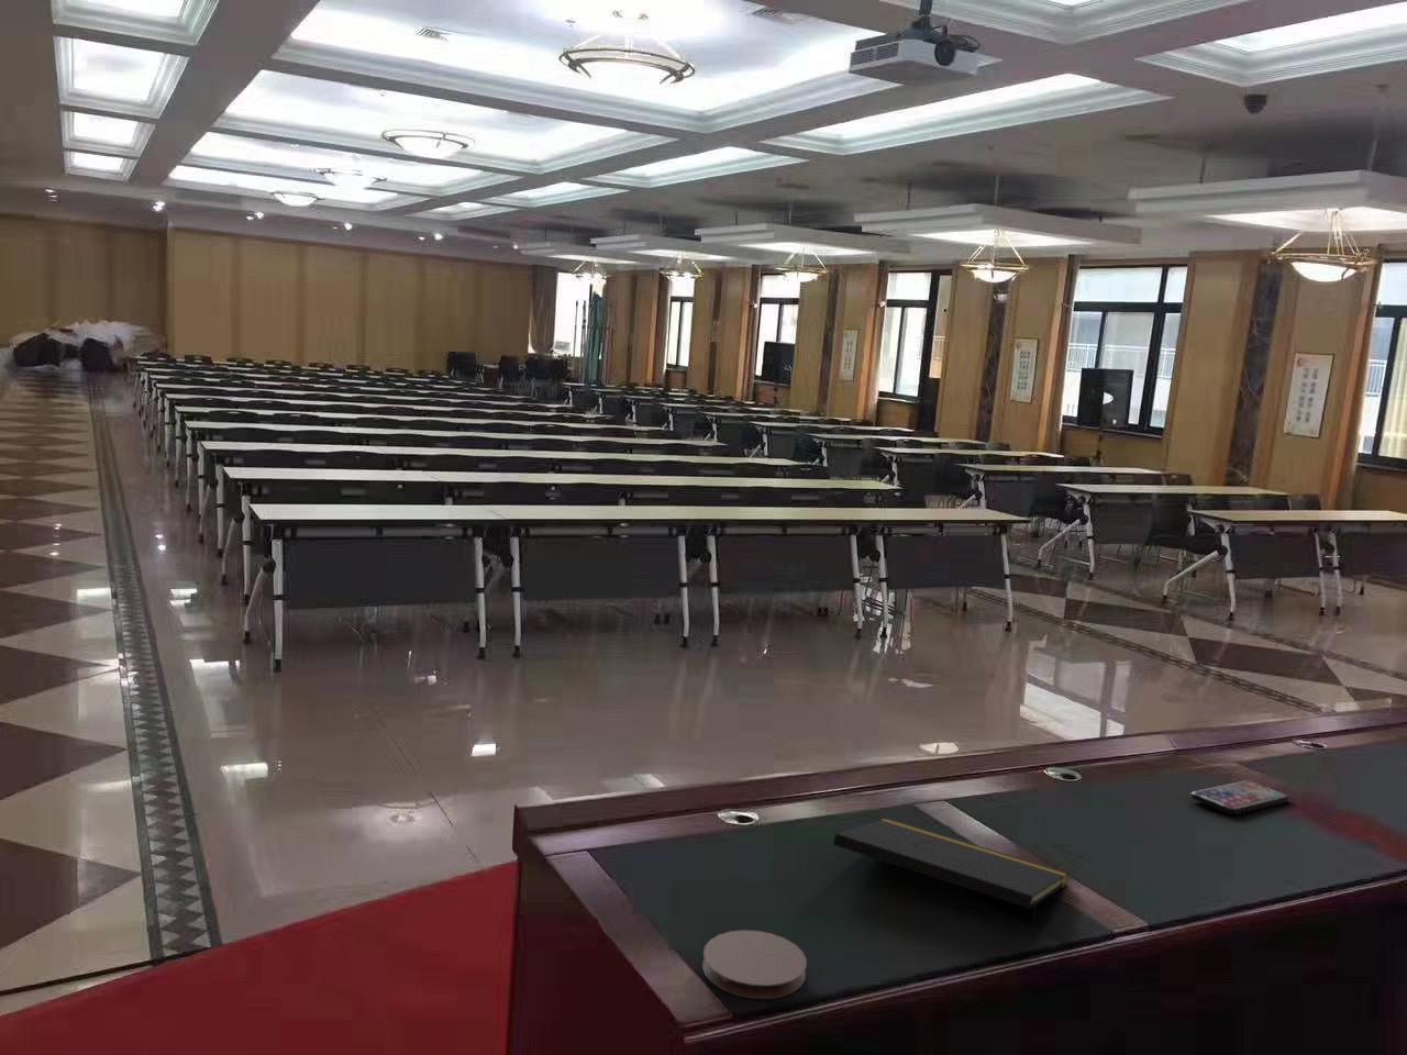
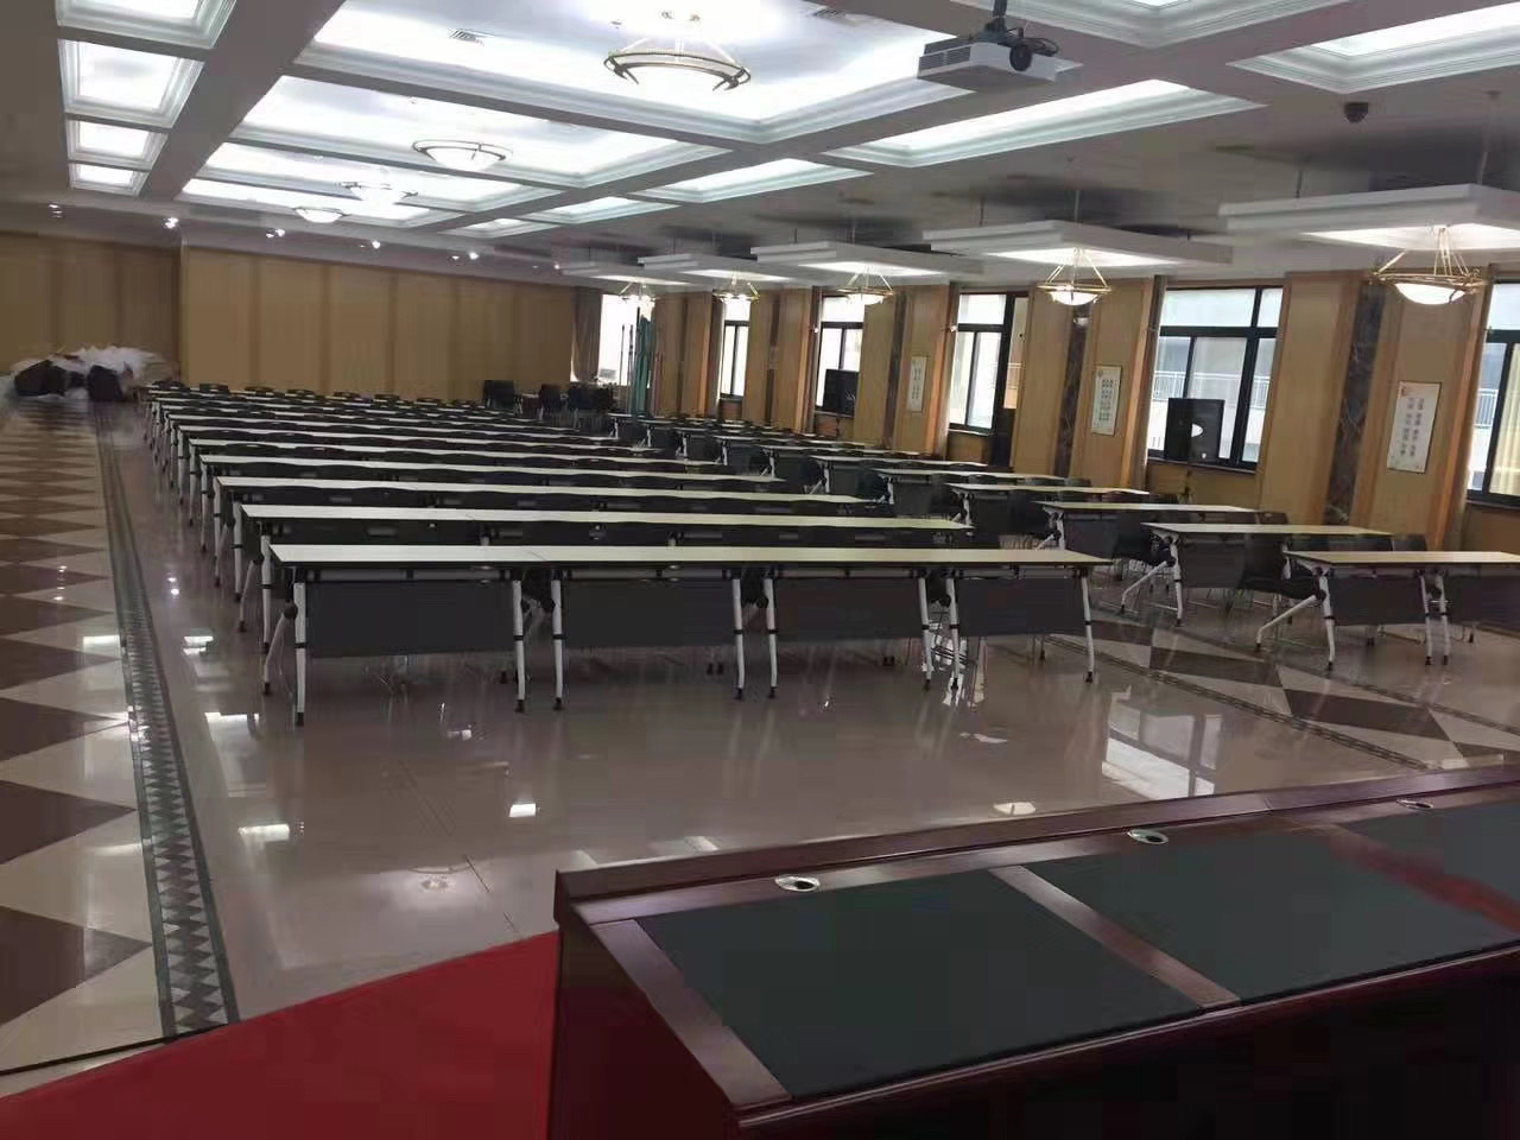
- coaster [701,929,808,1000]
- notepad [832,818,1069,938]
- smartphone [1190,779,1291,816]
